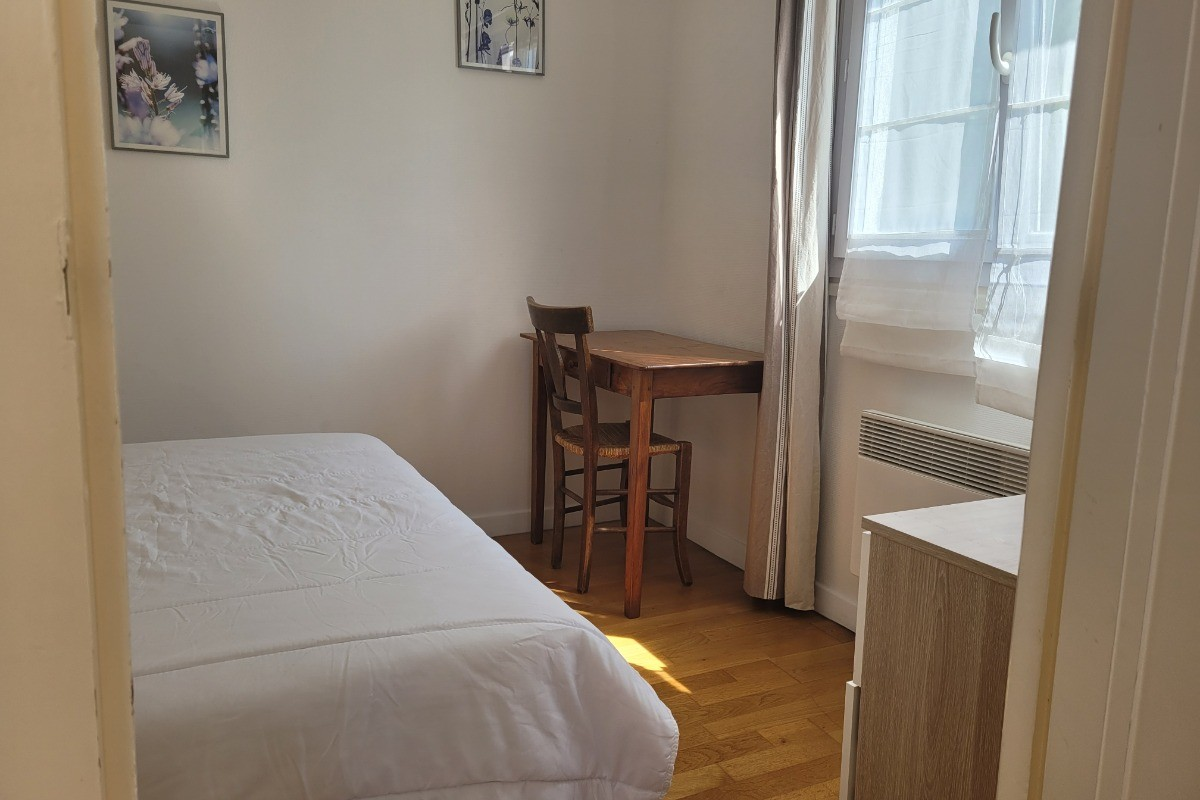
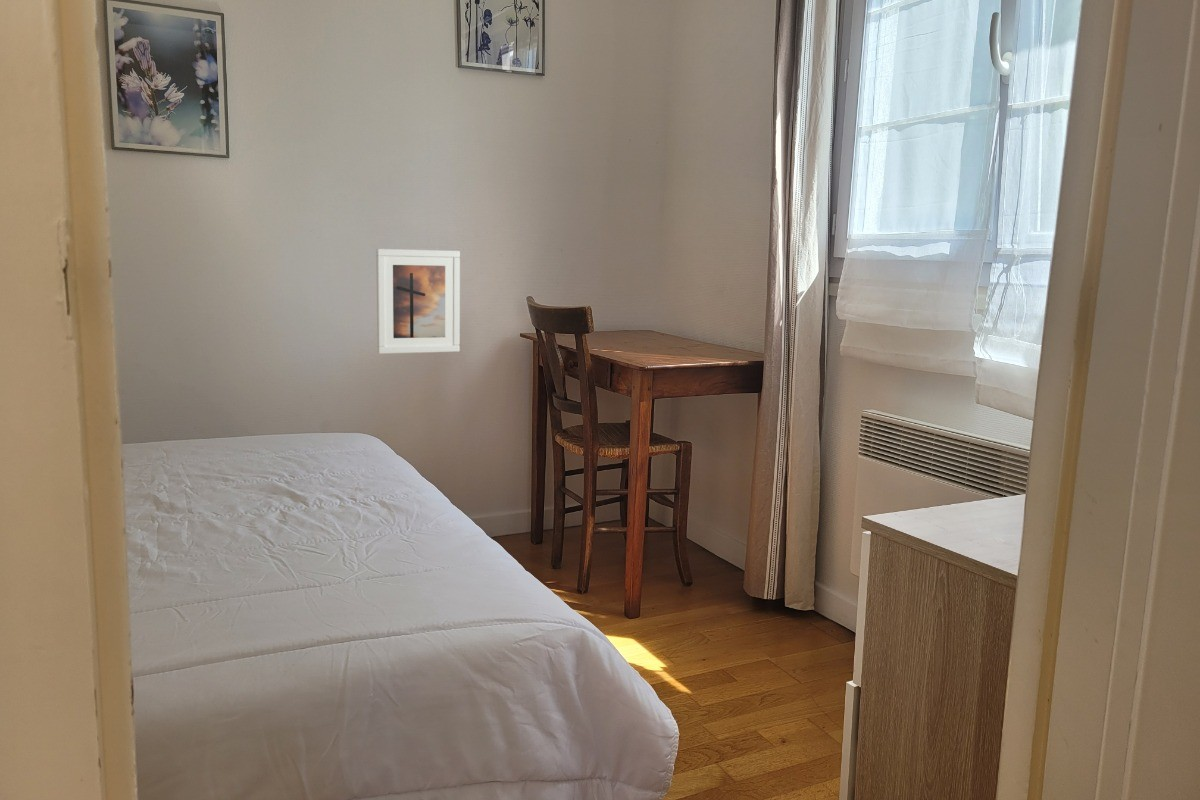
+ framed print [375,248,461,355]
